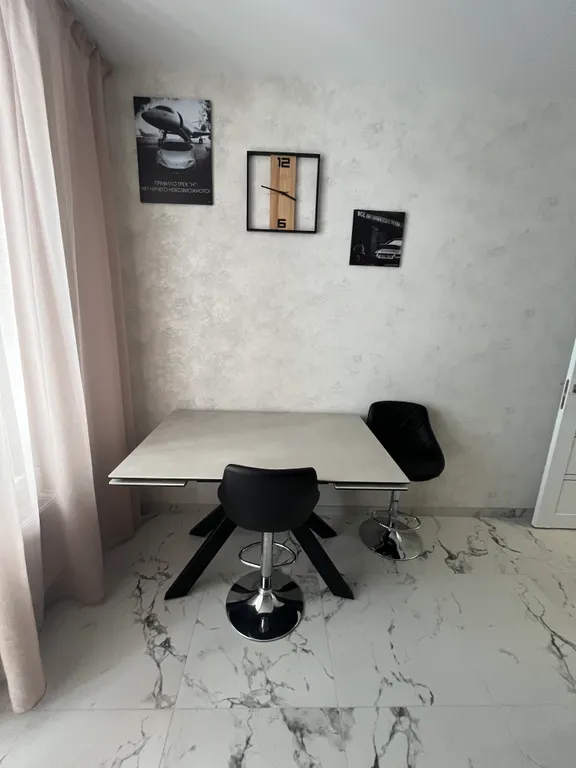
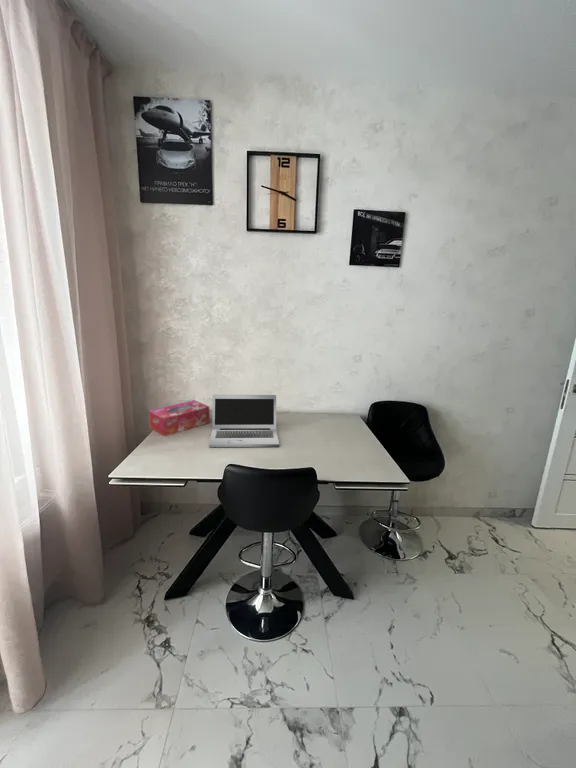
+ tissue box [148,399,211,437]
+ laptop [208,394,280,448]
